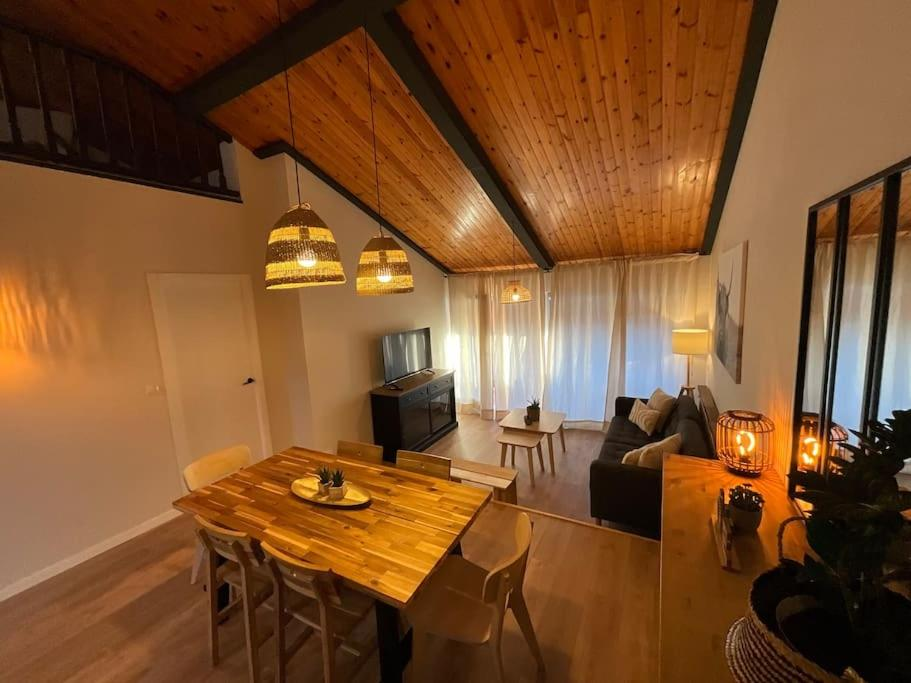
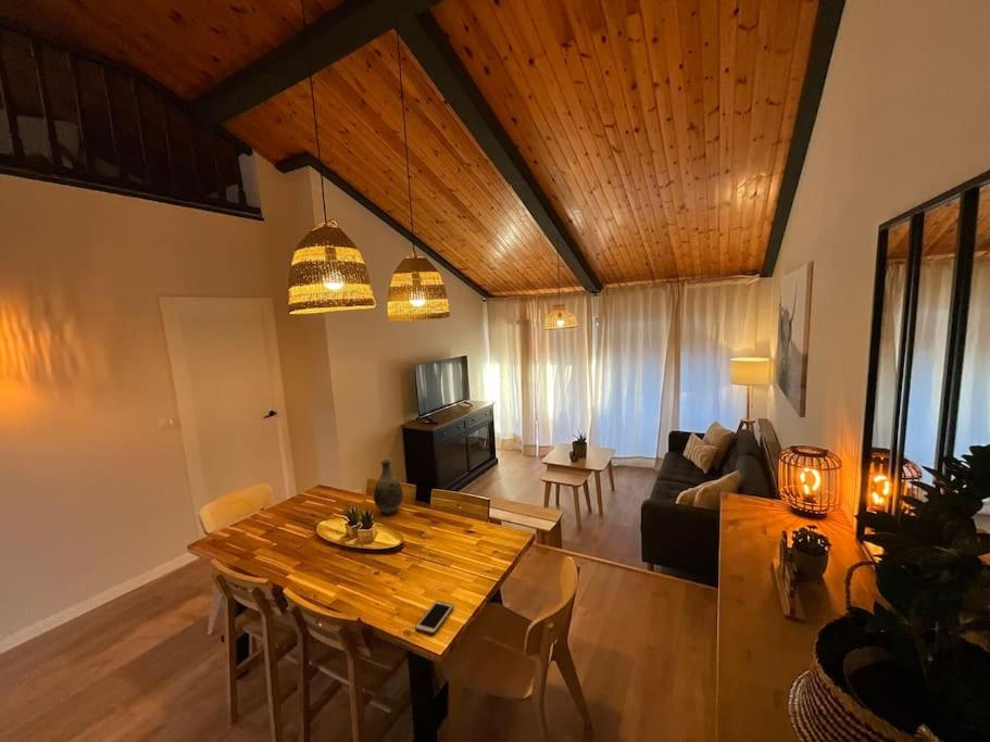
+ vase [373,457,404,516]
+ cell phone [414,600,454,636]
